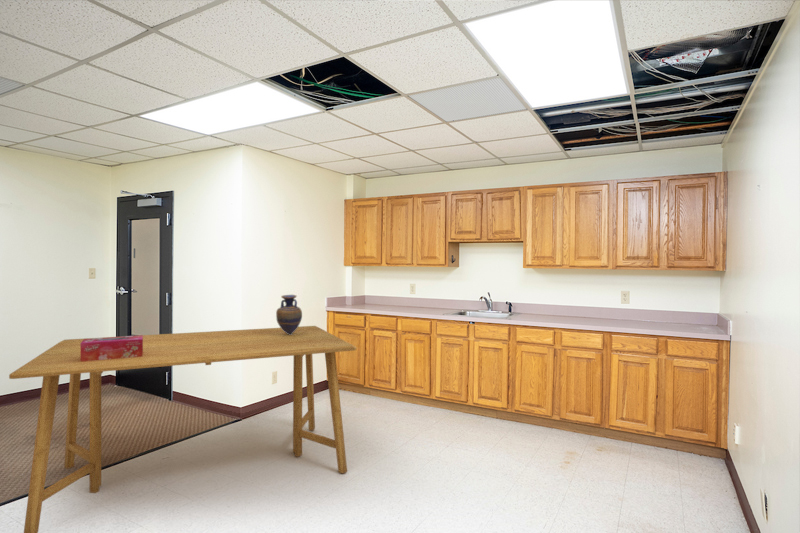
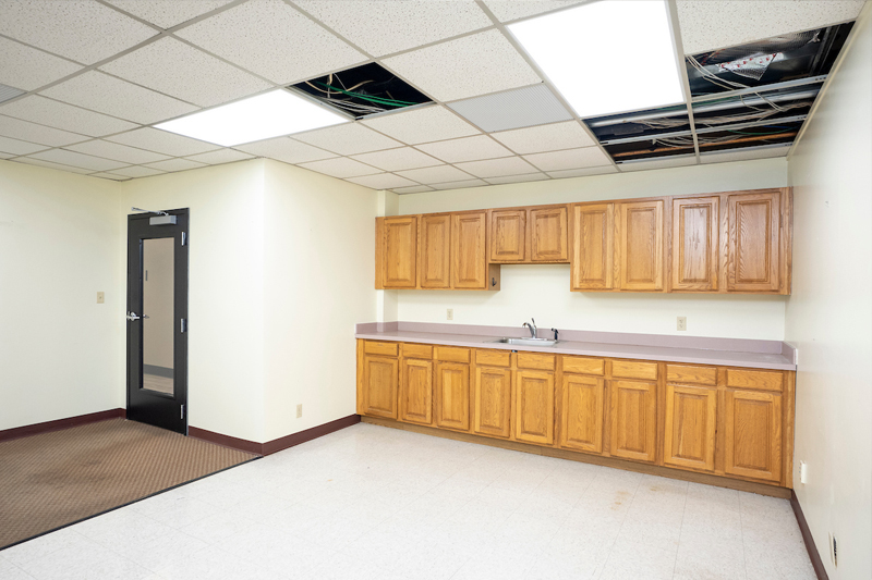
- dining table [8,325,357,533]
- tissue box [81,334,143,362]
- vase [275,294,303,335]
